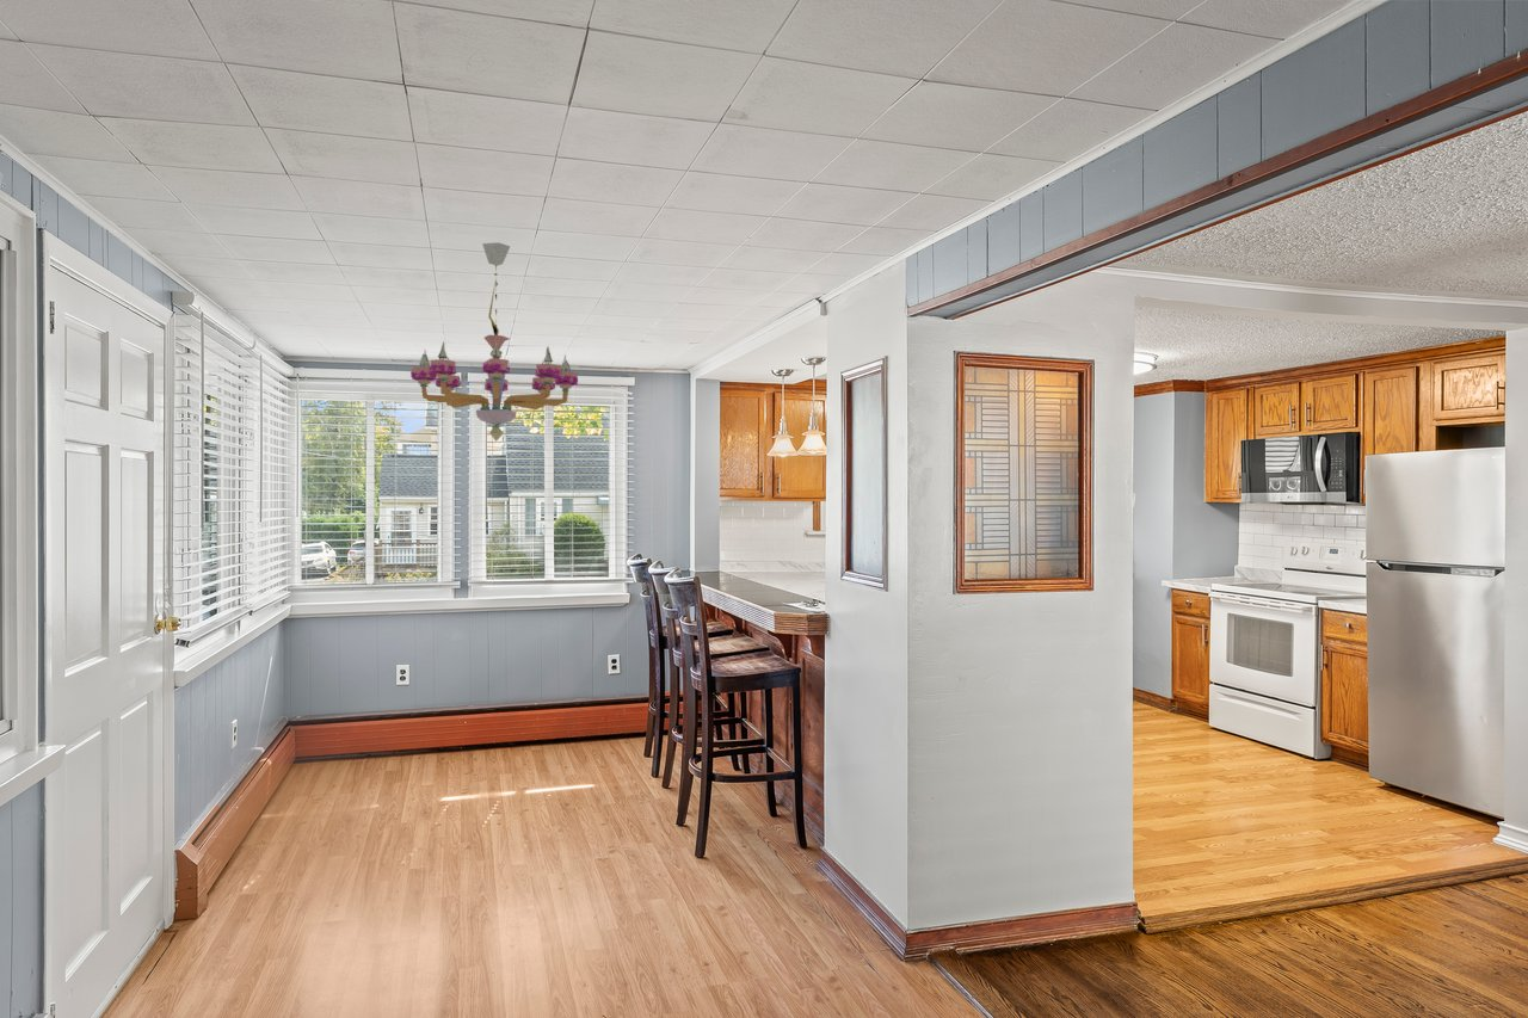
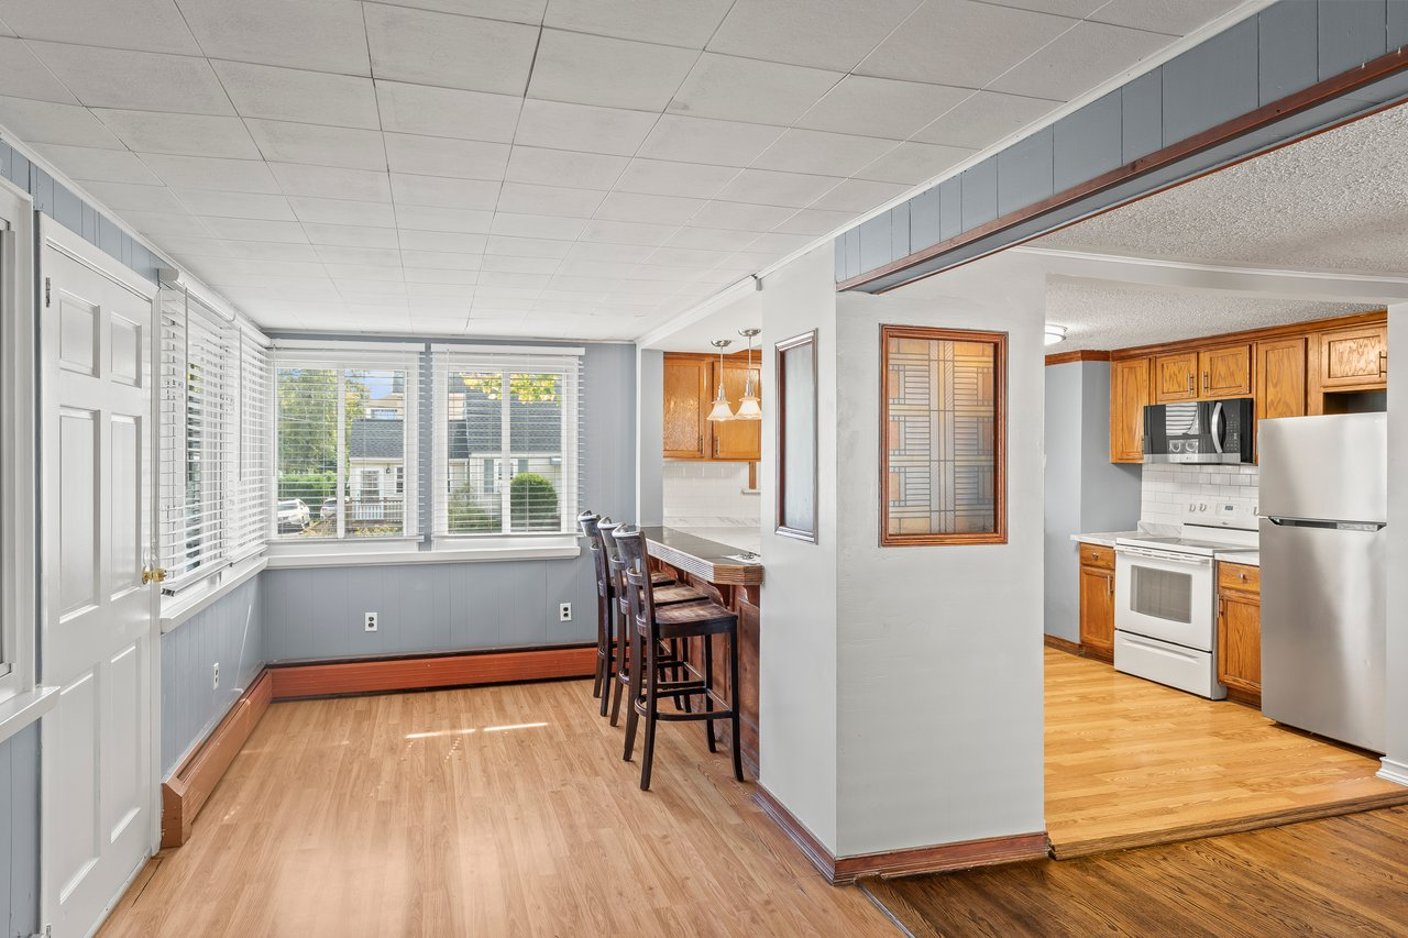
- chandelier [409,241,579,443]
